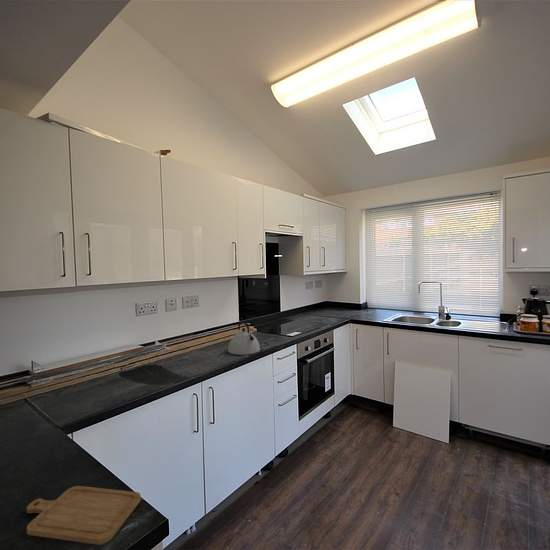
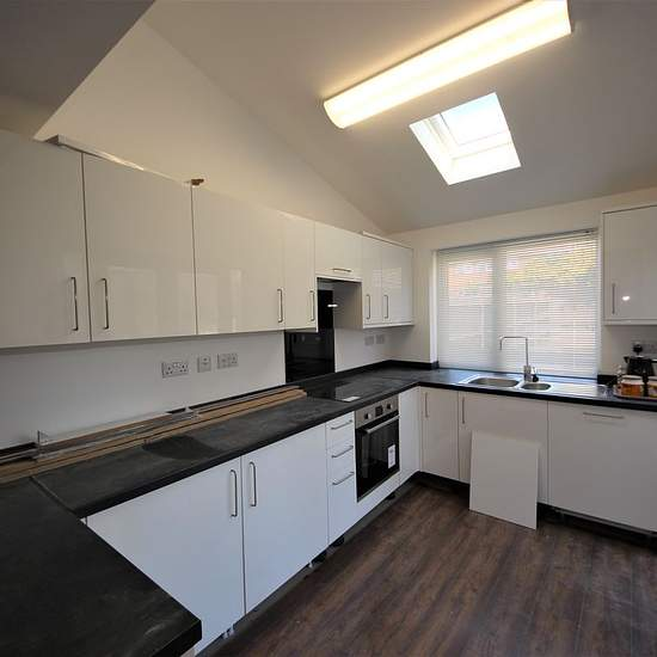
- kettle [227,321,261,356]
- chopping board [26,485,142,546]
